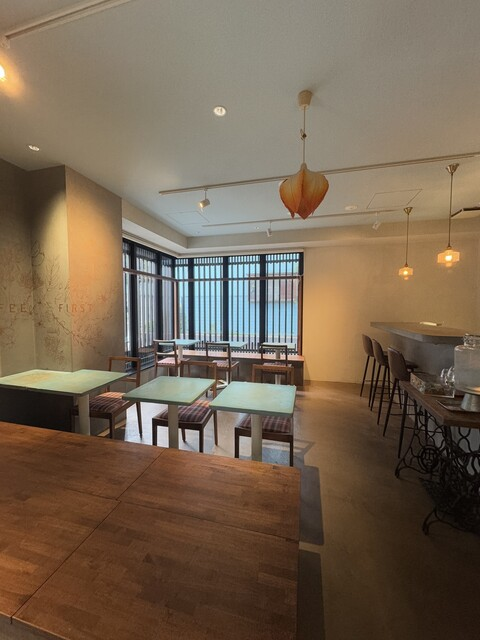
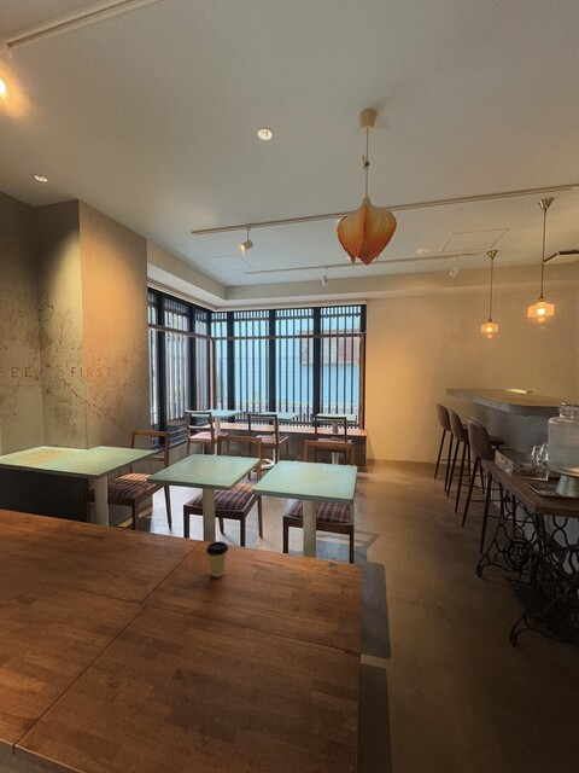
+ coffee cup [205,540,229,577]
